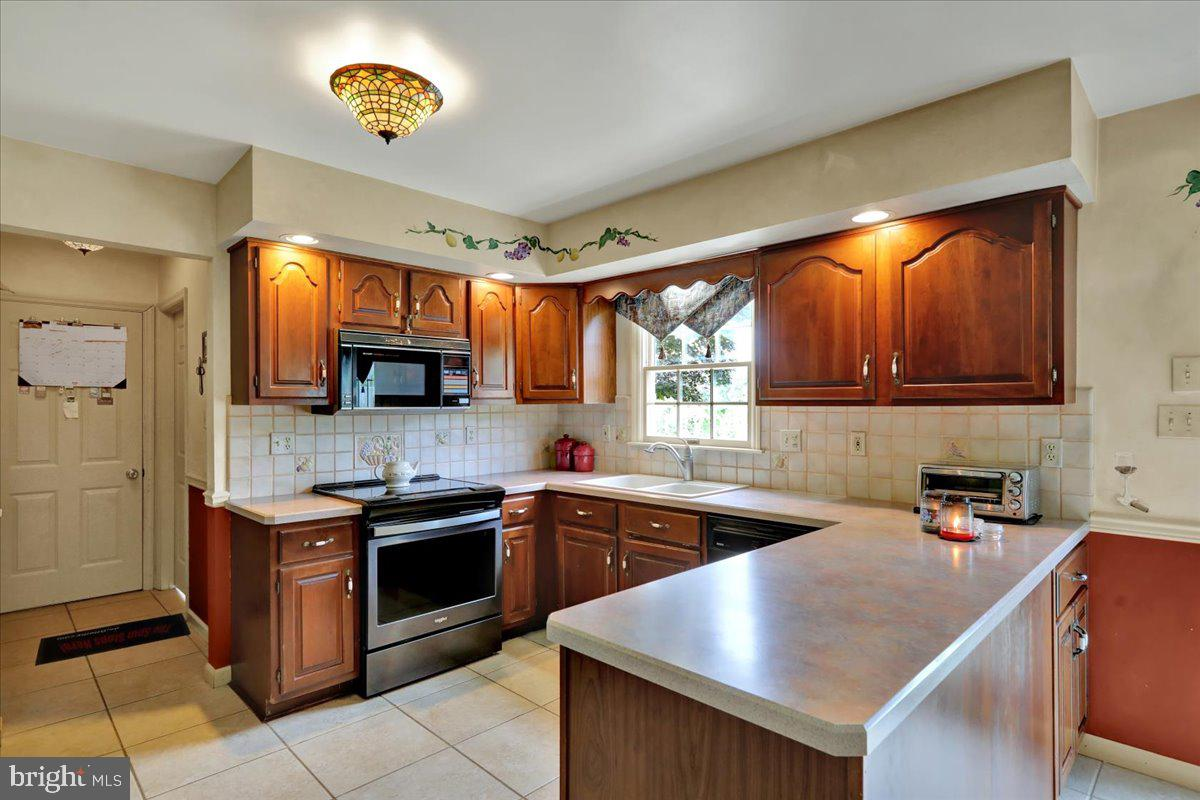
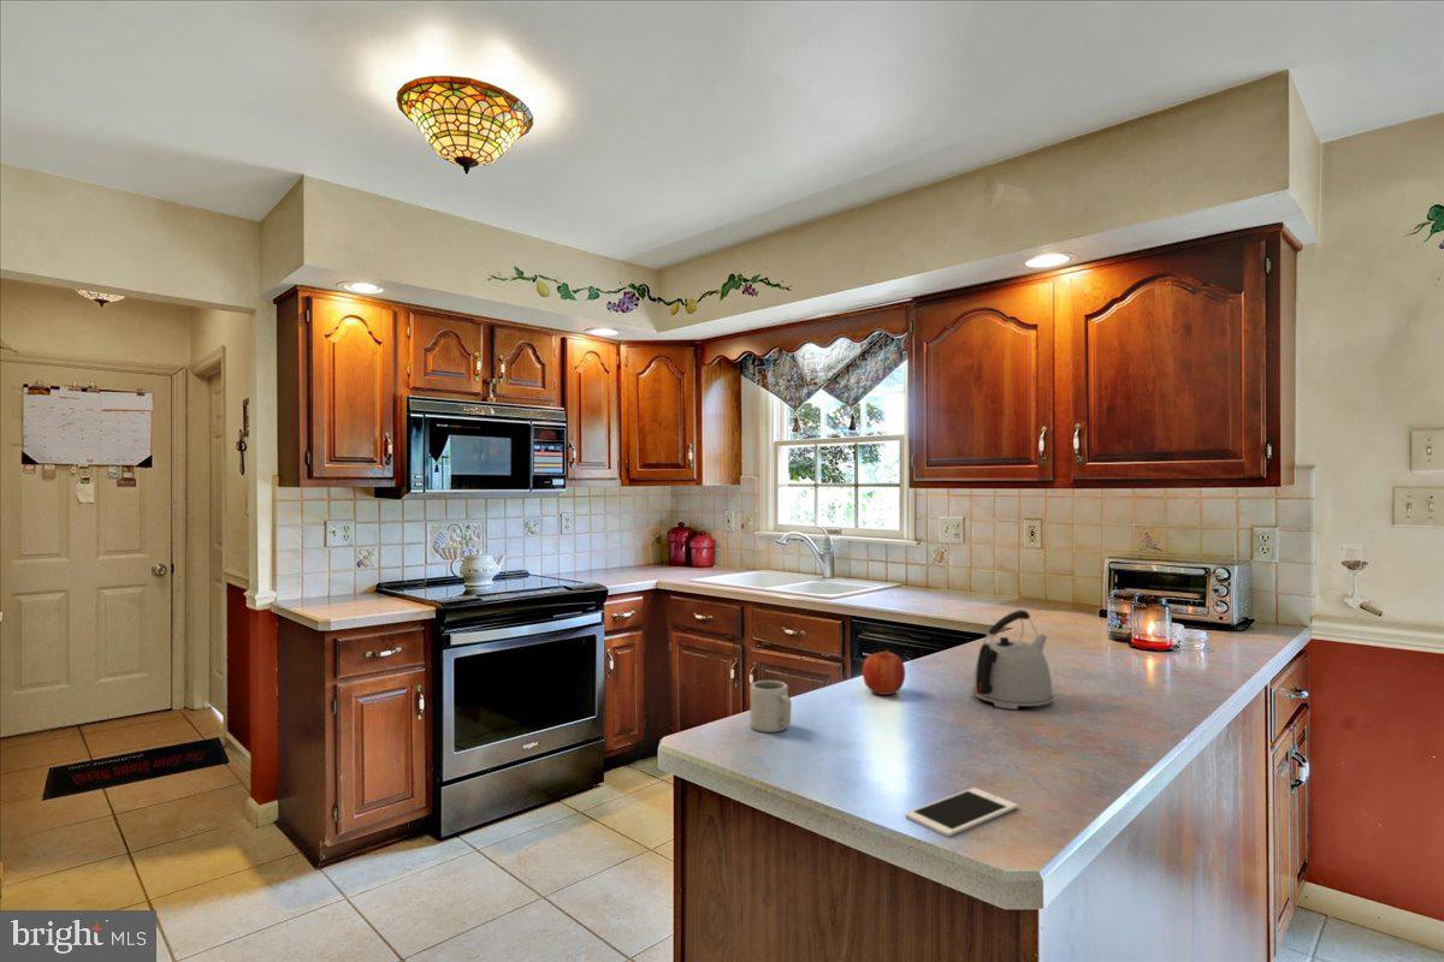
+ cell phone [905,786,1018,838]
+ cup [748,679,793,734]
+ kettle [971,608,1054,711]
+ fruit [862,648,906,696]
